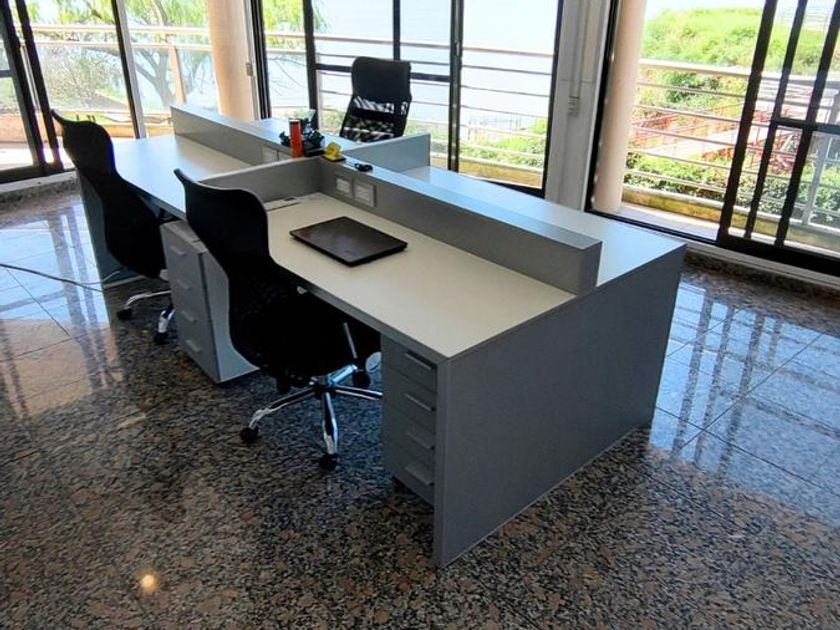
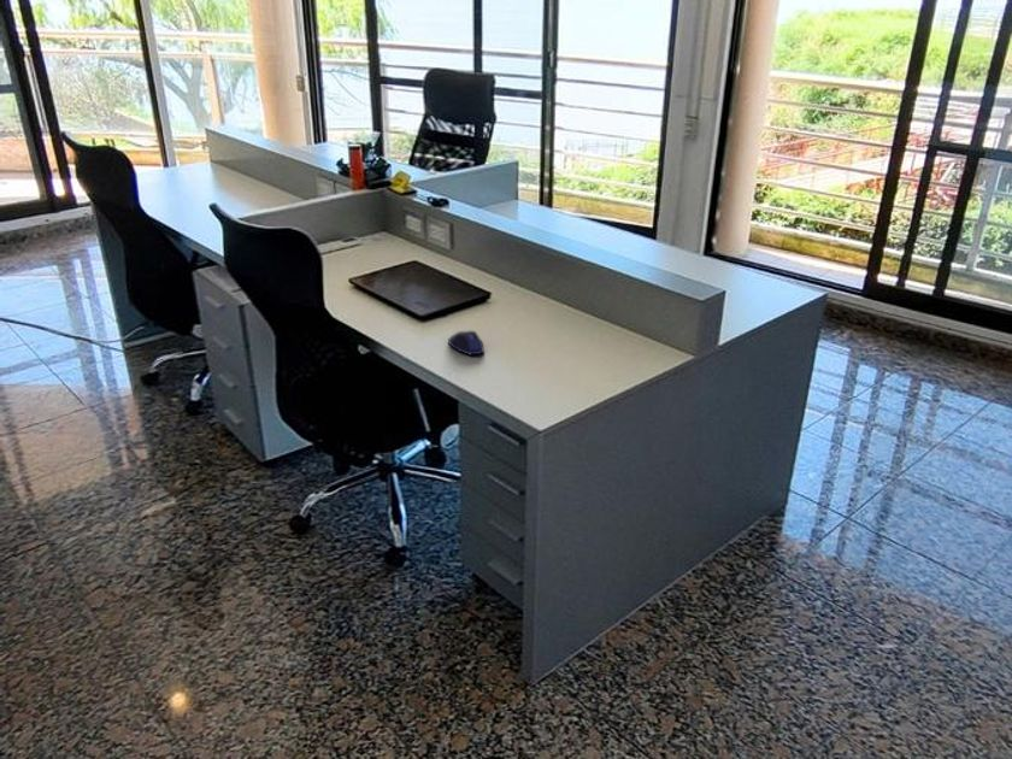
+ computer mouse [447,330,486,355]
